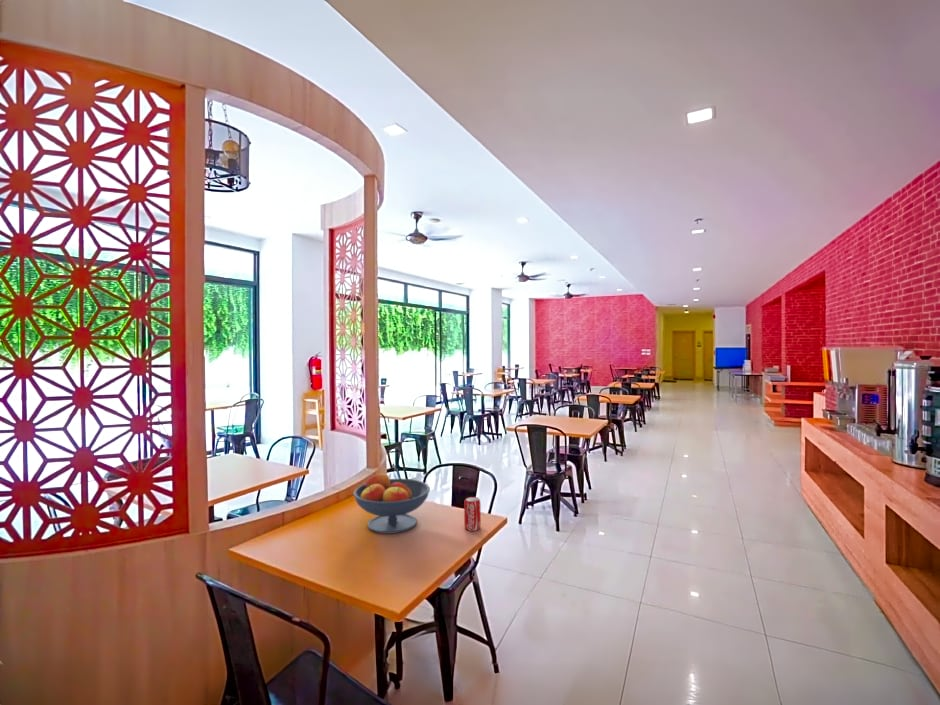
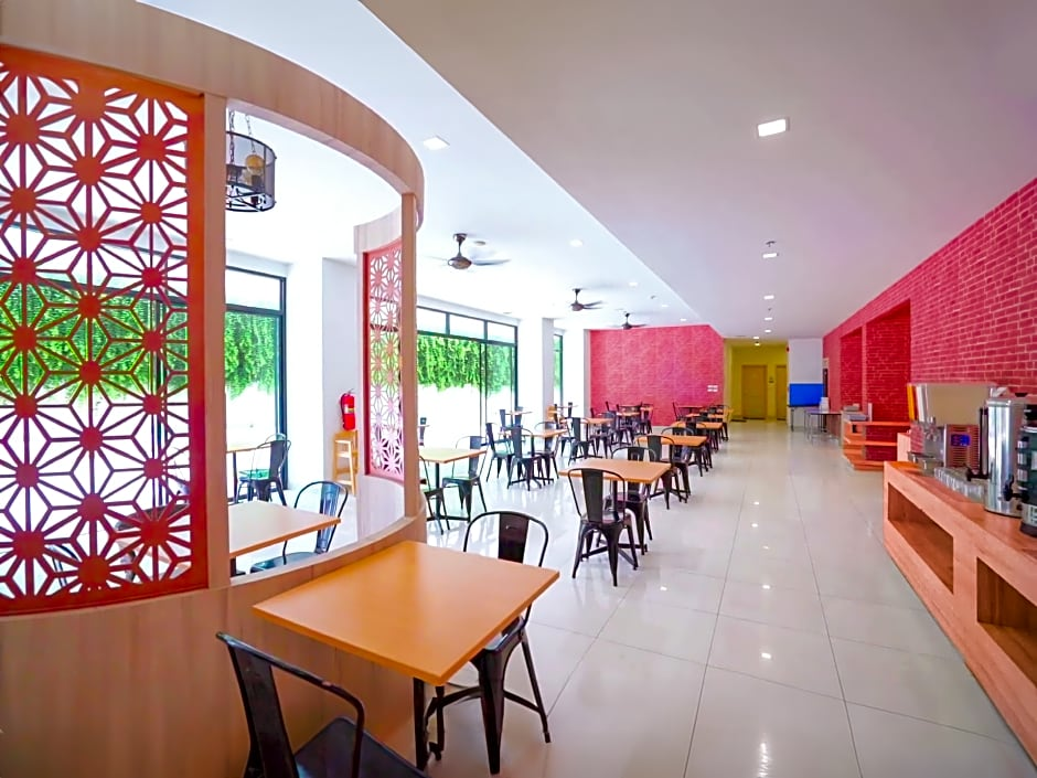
- beverage can [463,496,482,532]
- fruit bowl [352,473,431,535]
